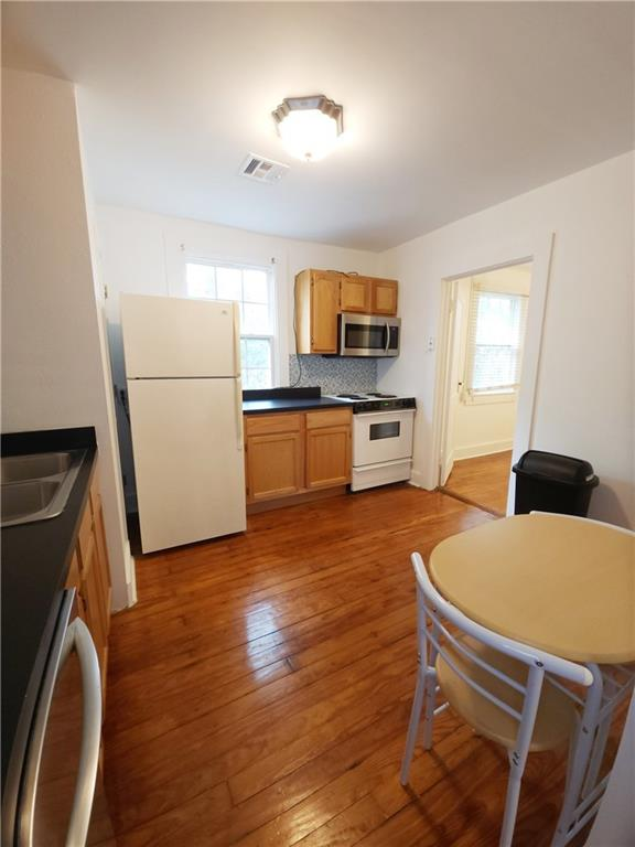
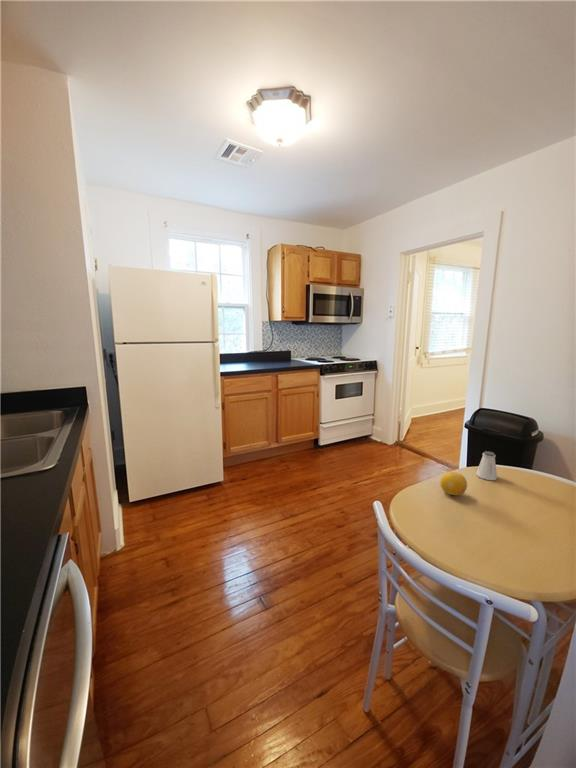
+ fruit [439,471,468,496]
+ saltshaker [475,450,498,481]
